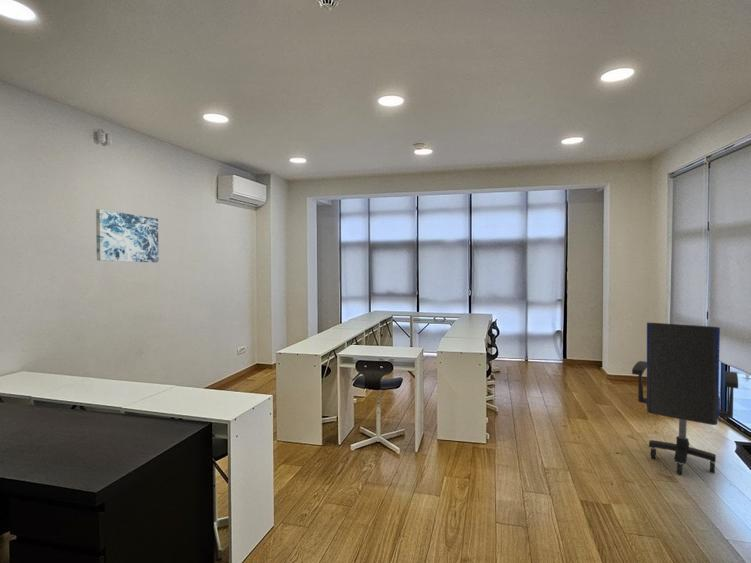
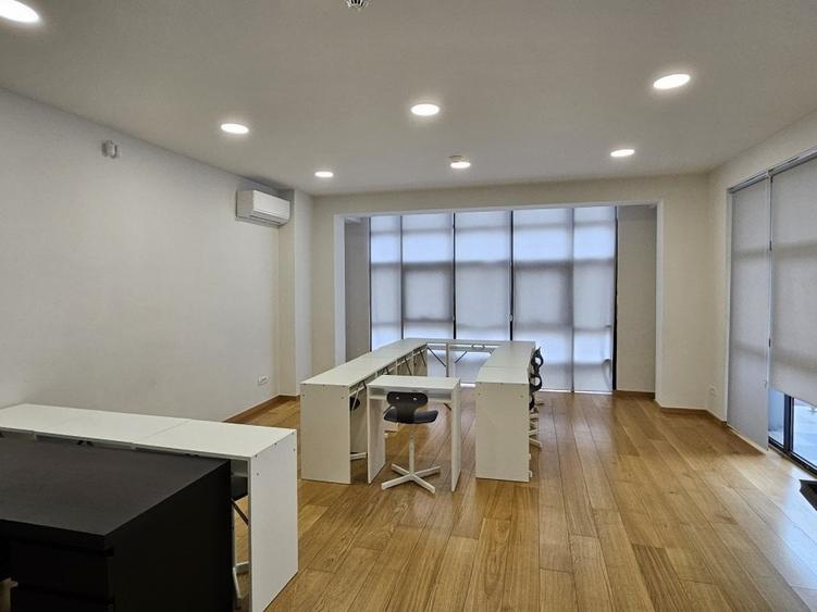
- office chair [631,321,739,476]
- wall art [95,208,160,263]
